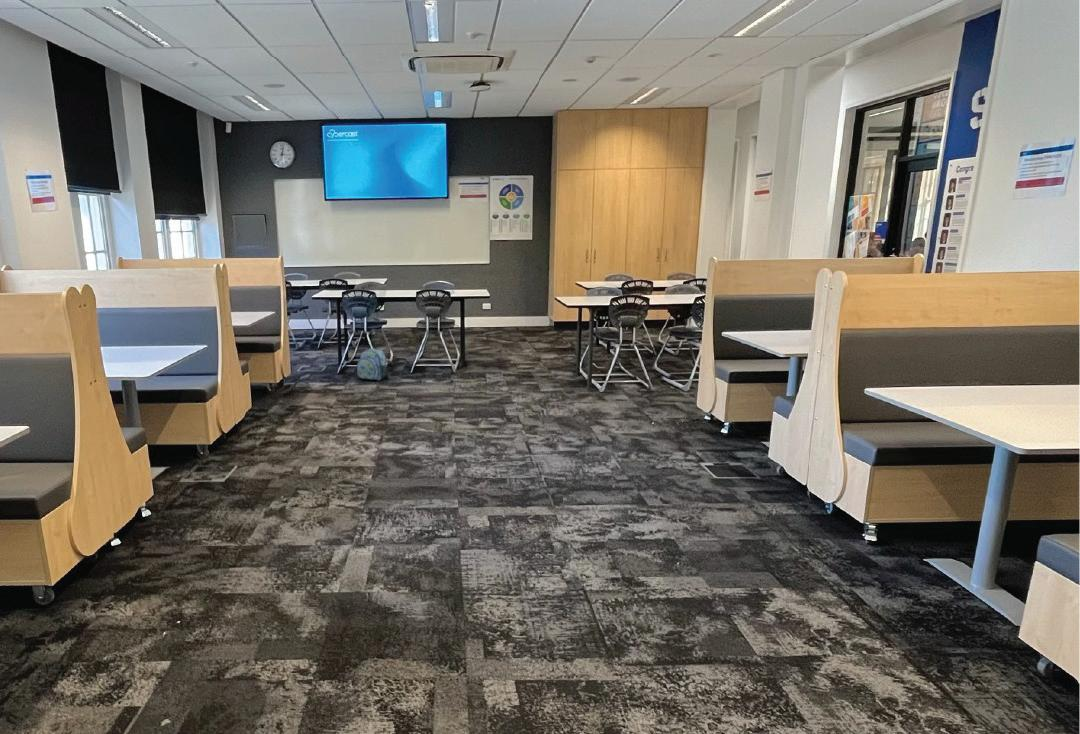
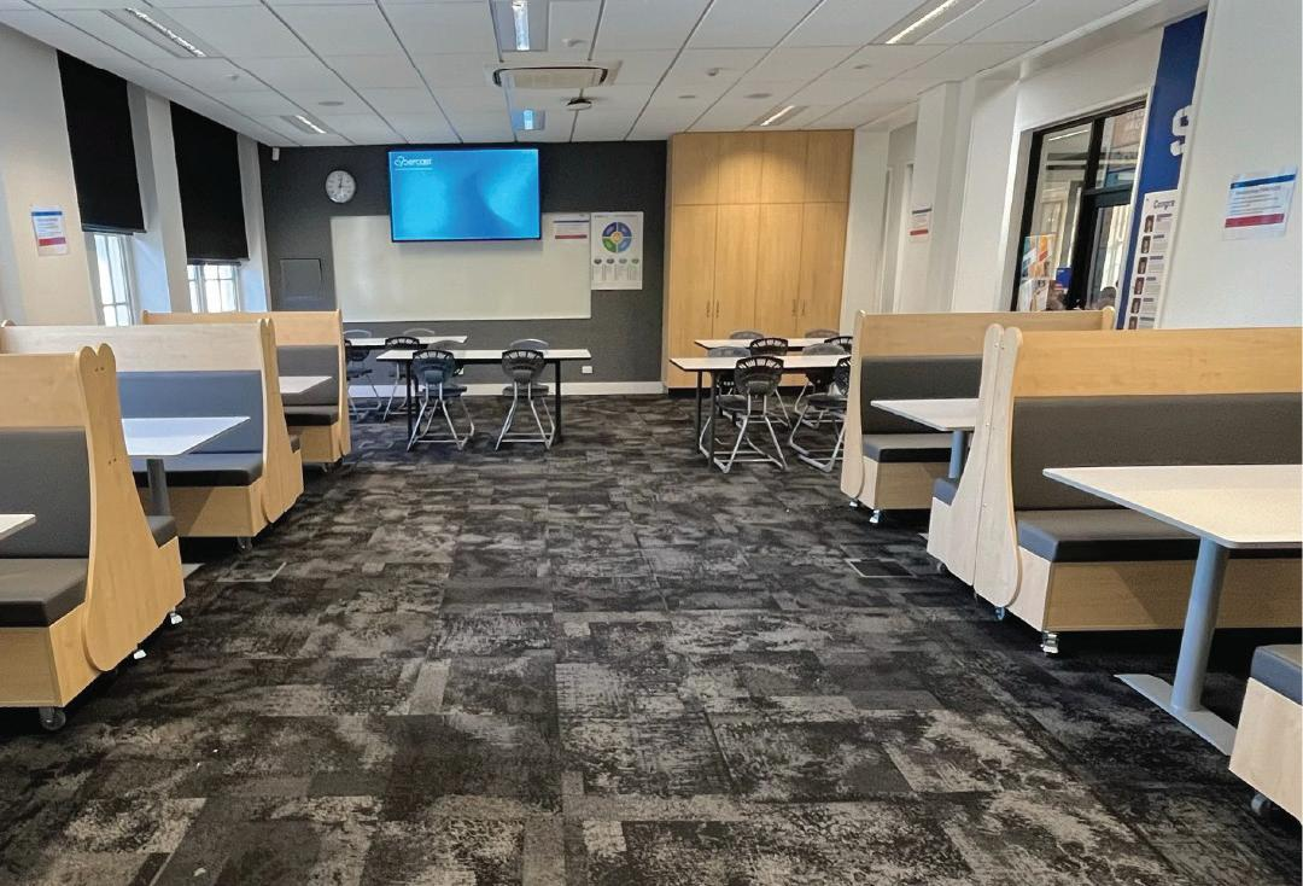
- backpack [356,347,390,381]
